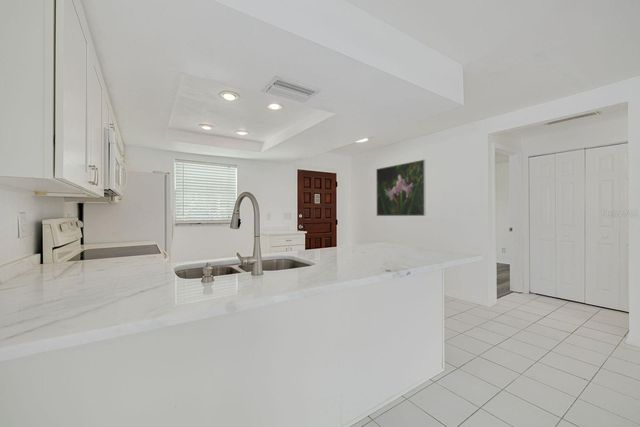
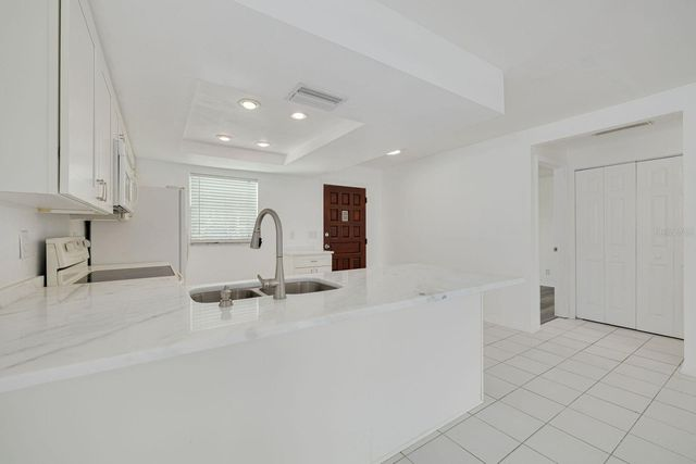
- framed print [375,159,427,217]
